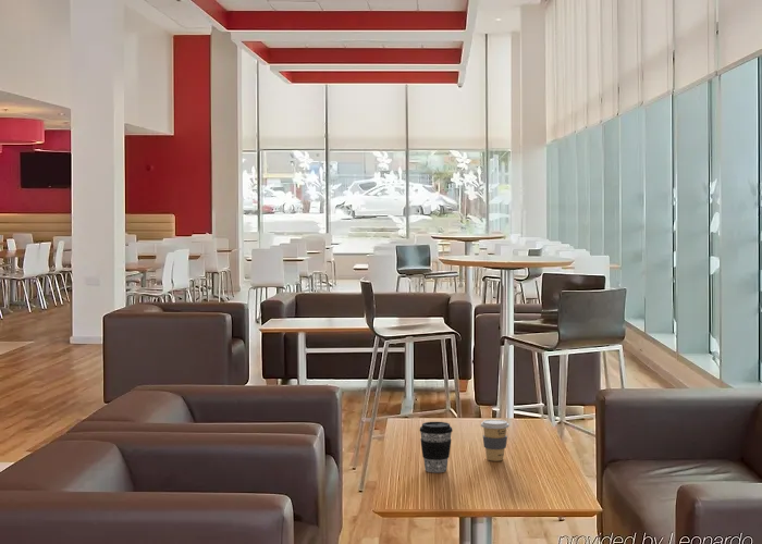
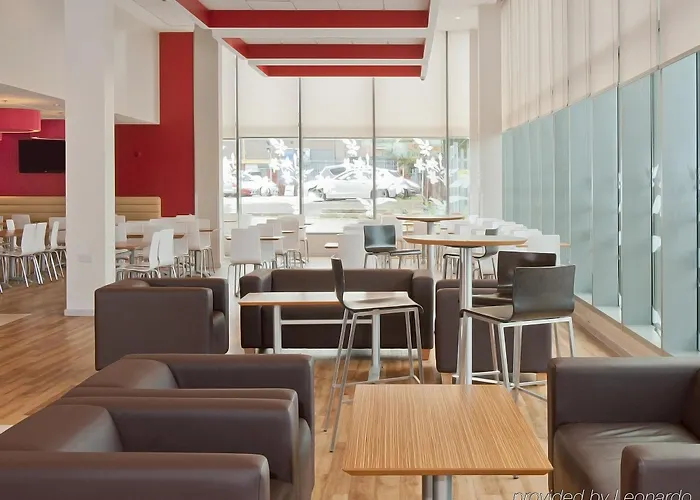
- coffee cup [480,419,511,462]
- coffee cup [419,421,454,473]
